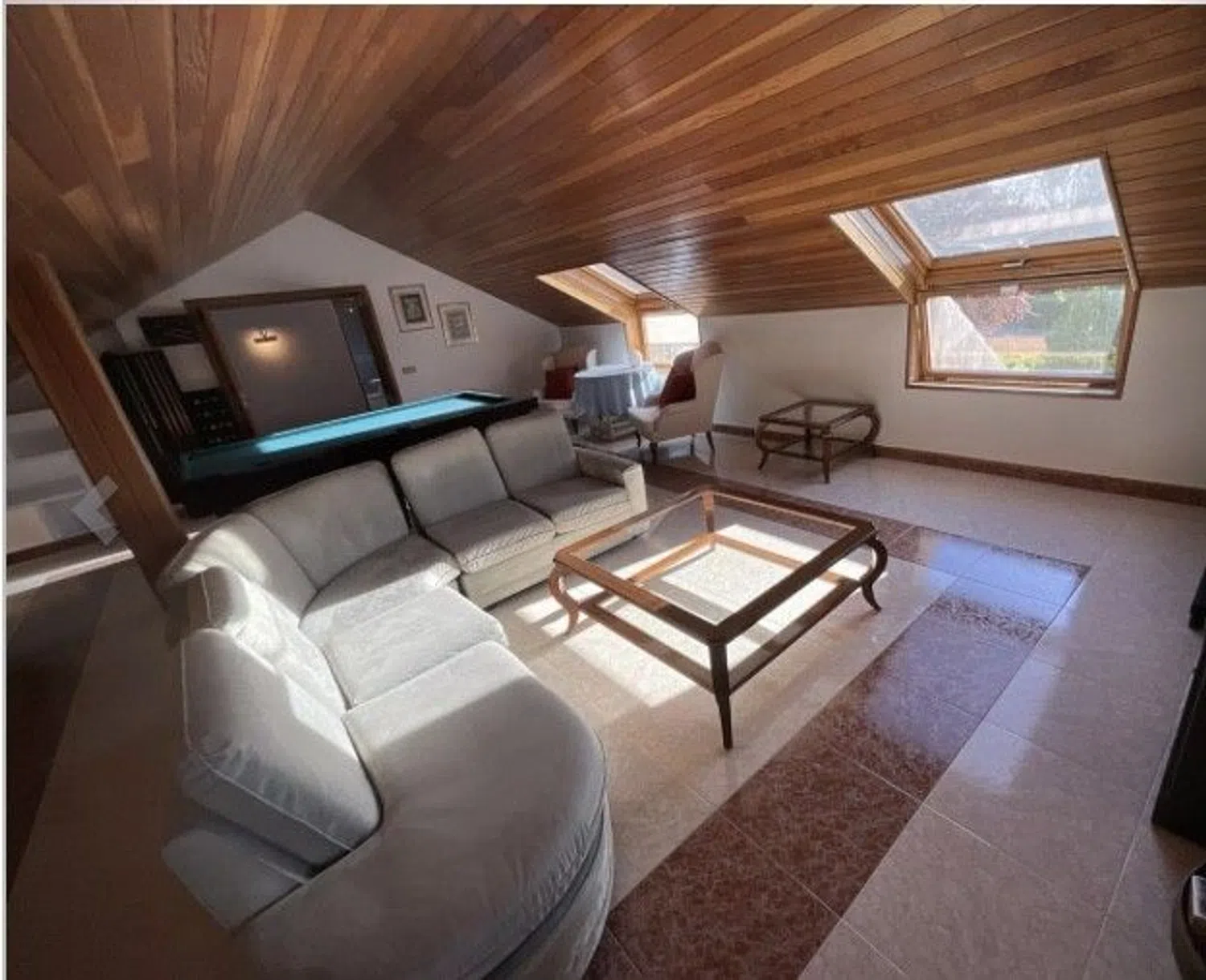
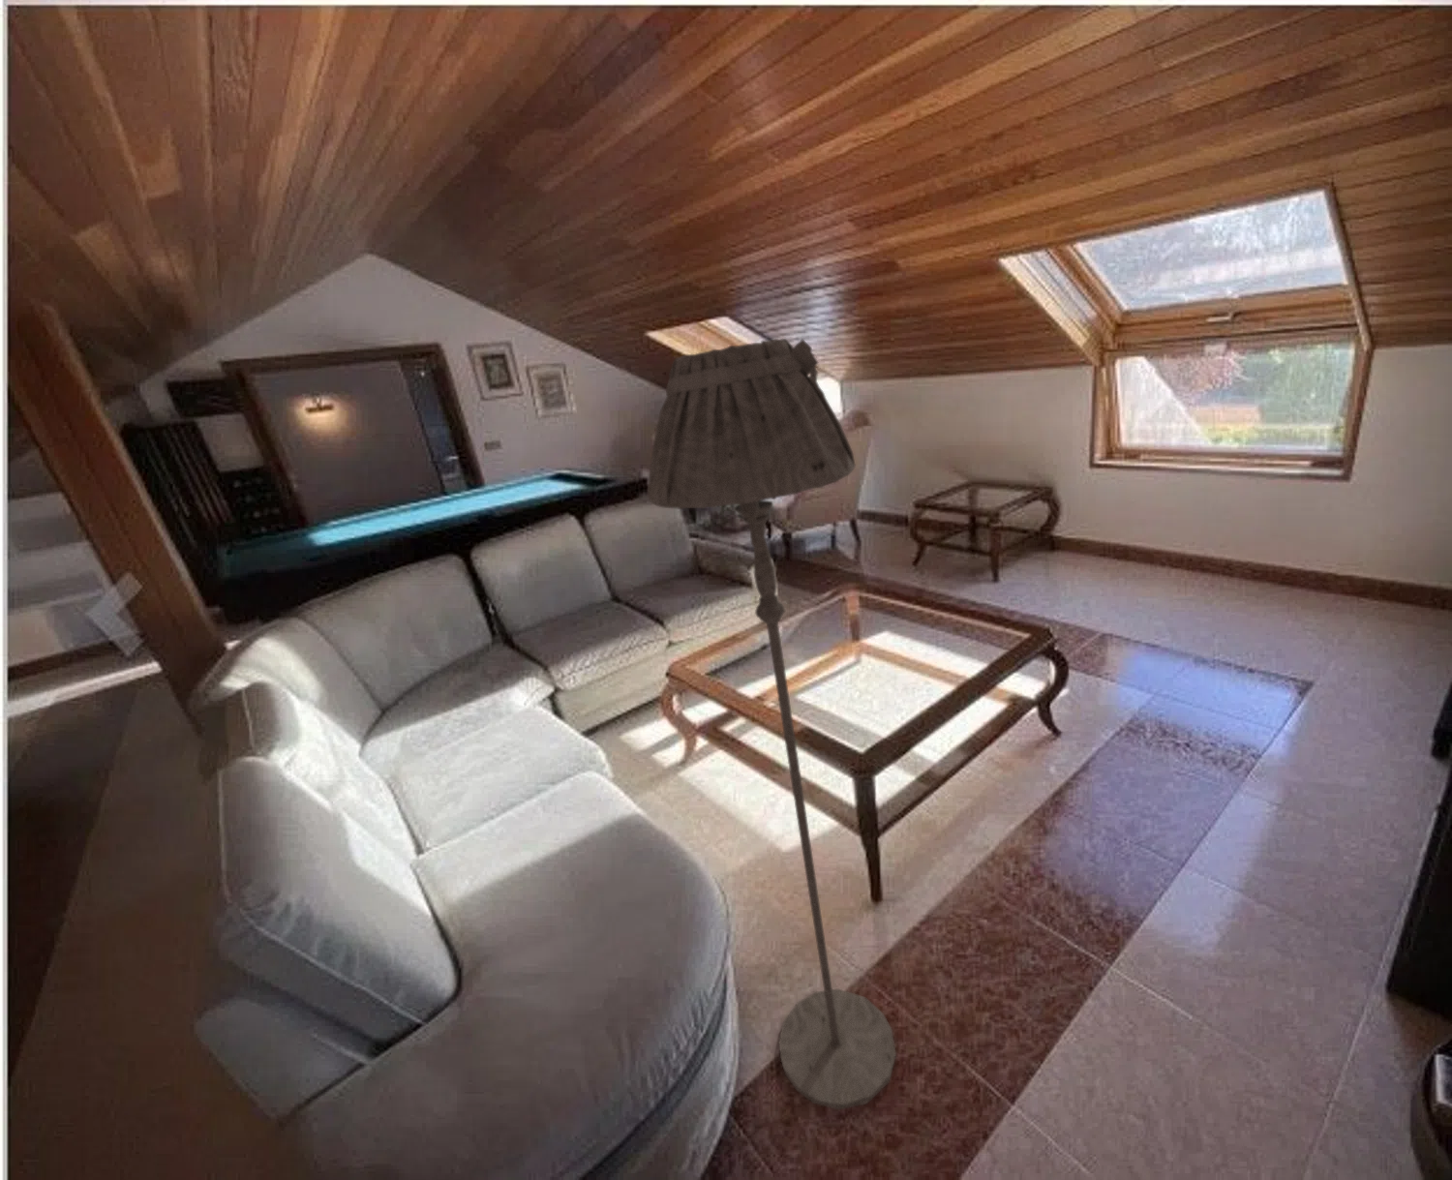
+ floor lamp [647,338,897,1111]
